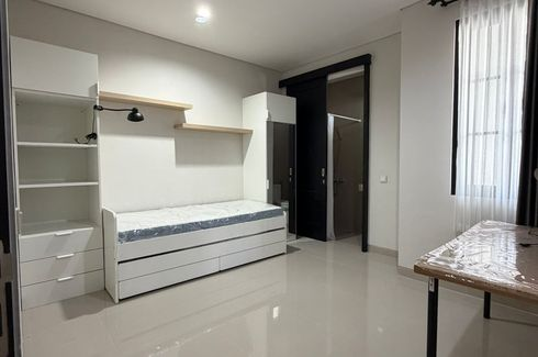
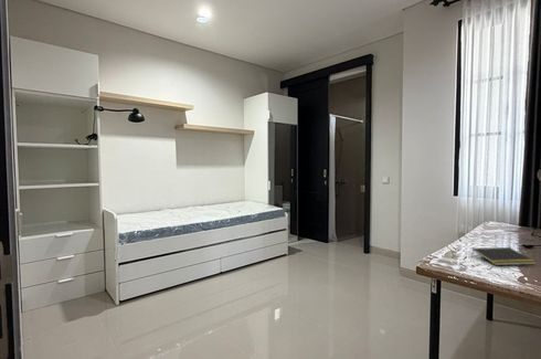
+ notepad [470,246,537,266]
